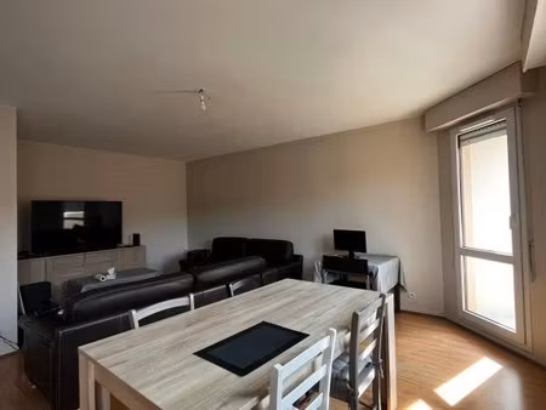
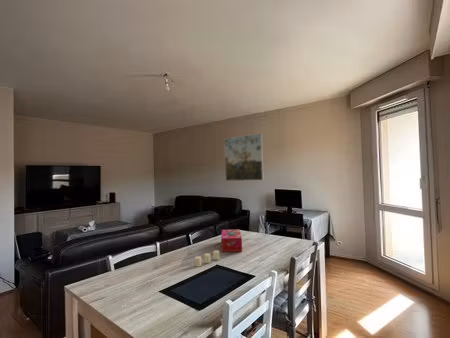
+ candle [194,250,220,268]
+ tissue box [220,228,243,253]
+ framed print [223,133,265,182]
